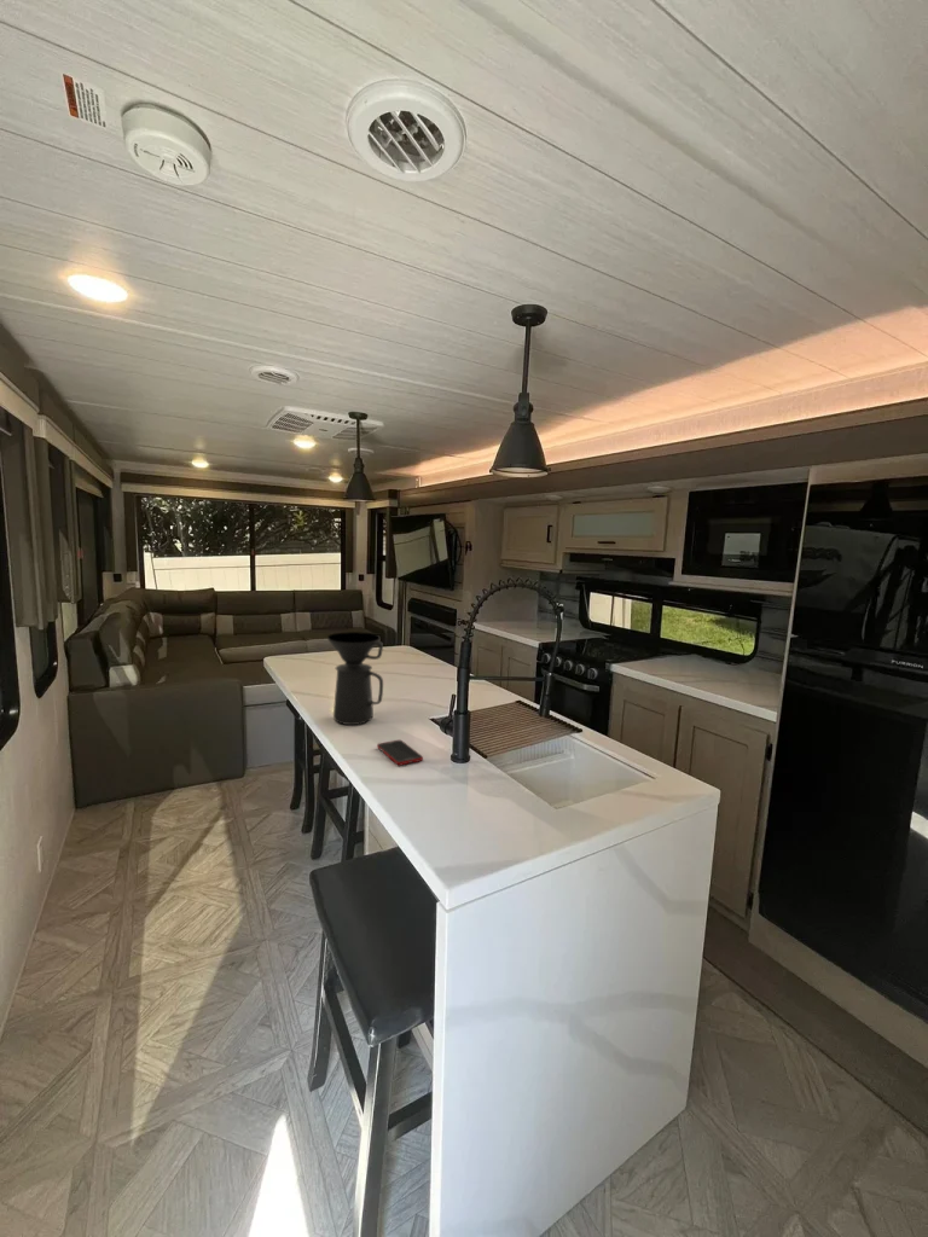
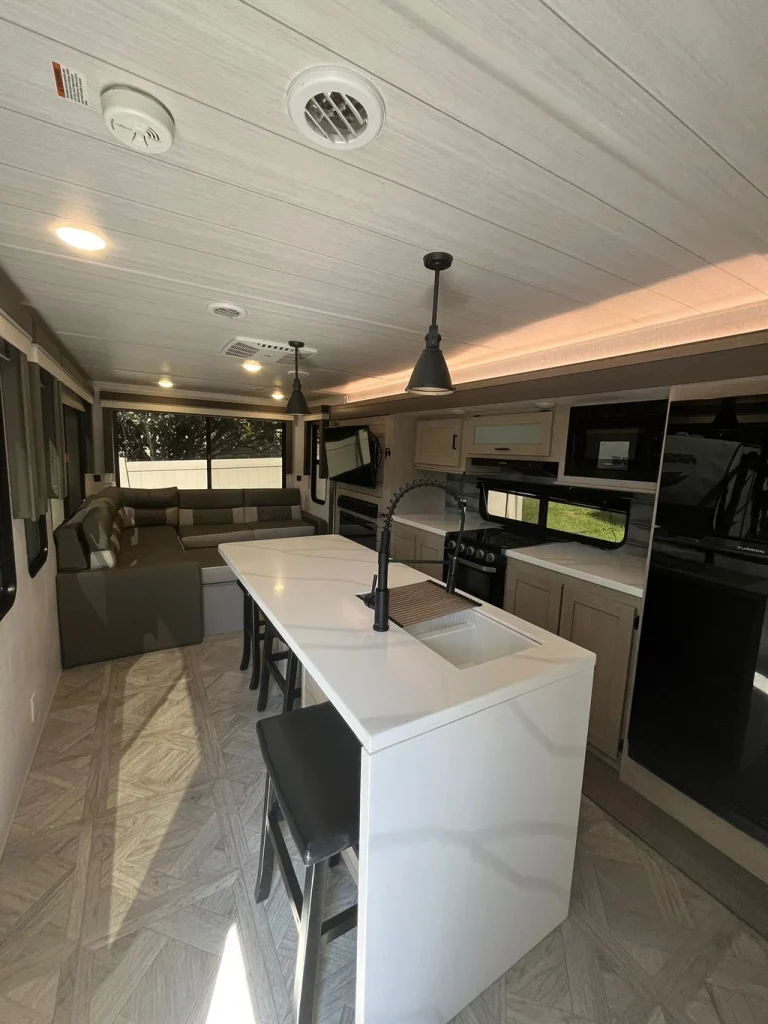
- coffee maker [326,631,384,726]
- cell phone [376,739,424,767]
